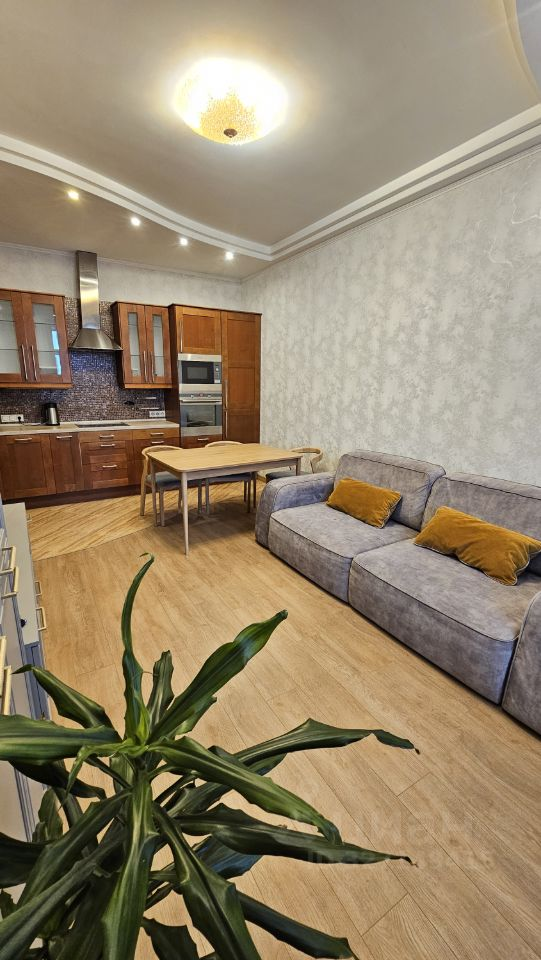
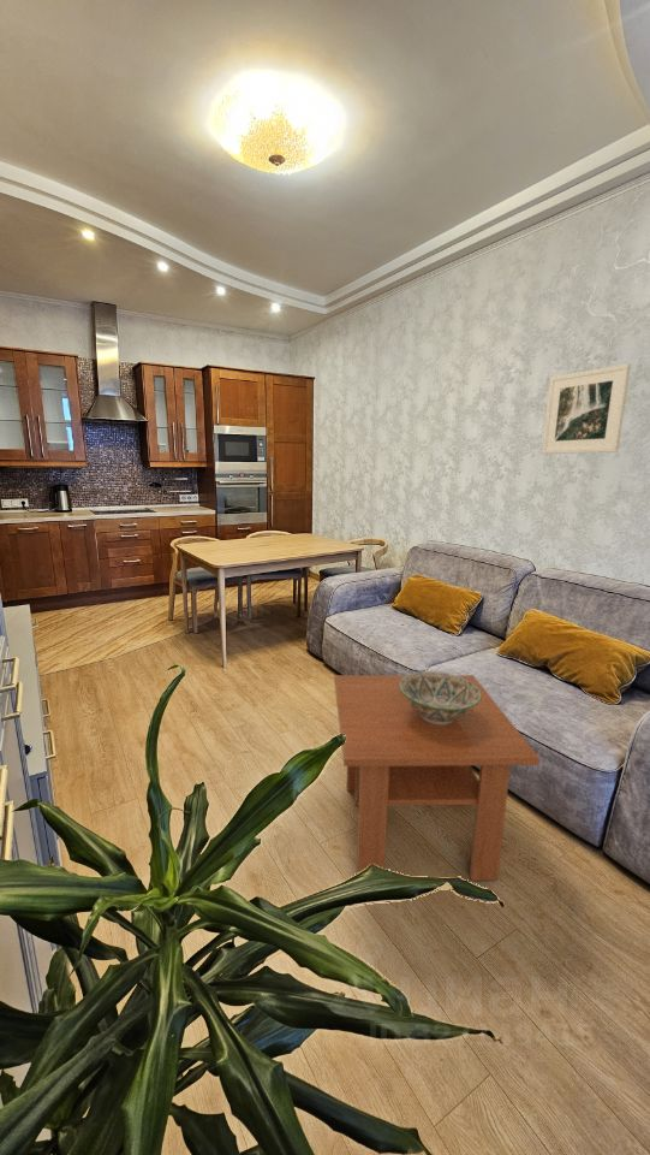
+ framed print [541,362,632,455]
+ decorative bowl [399,670,481,724]
+ coffee table [333,674,541,882]
